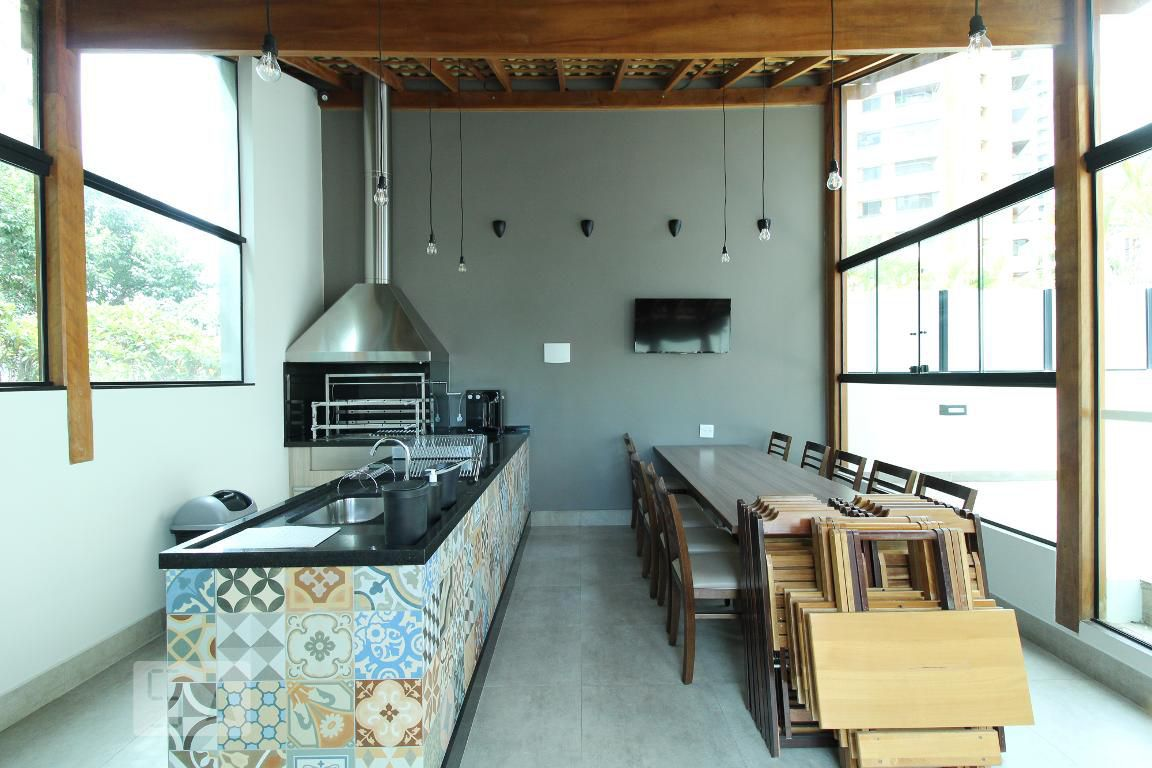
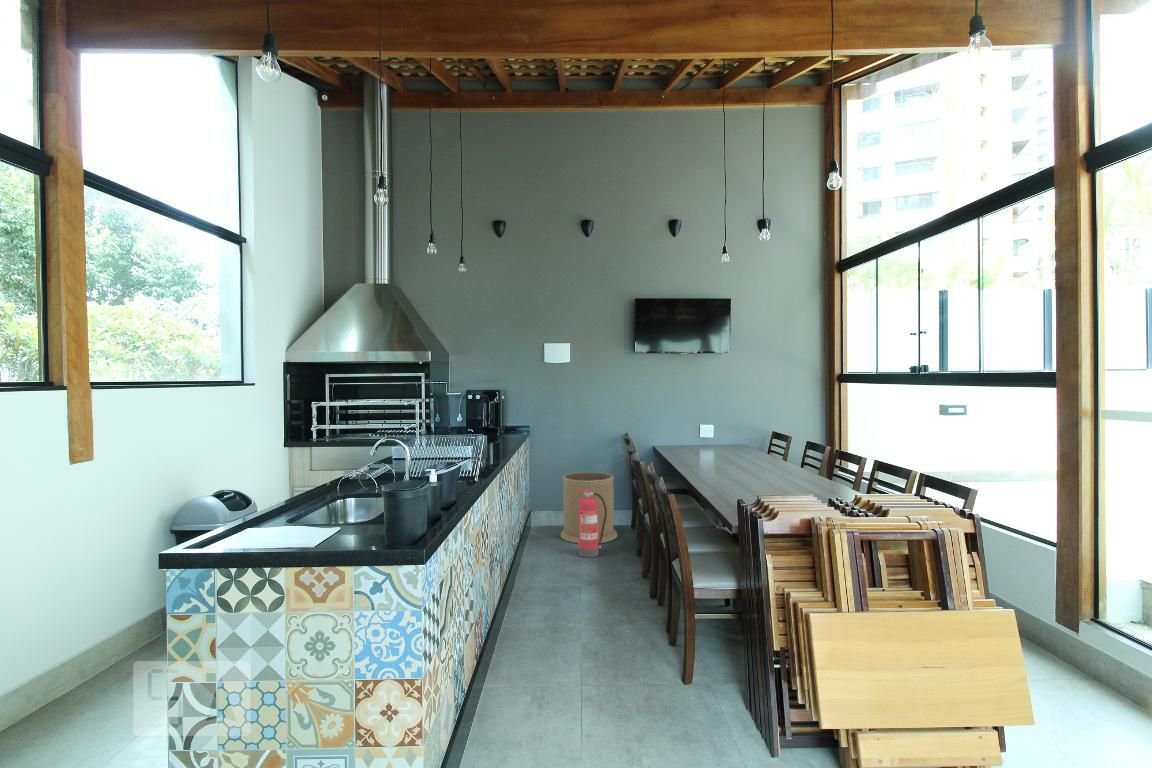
+ fire extinguisher [576,487,607,558]
+ trash can [560,471,618,544]
